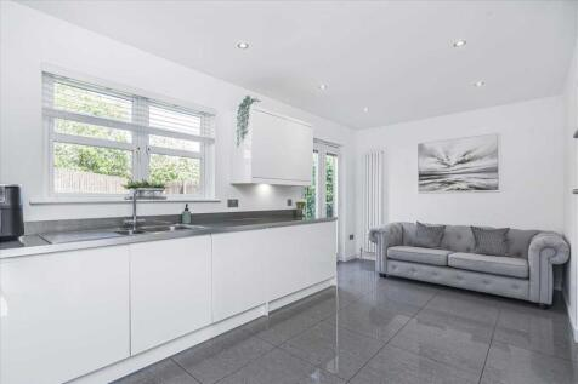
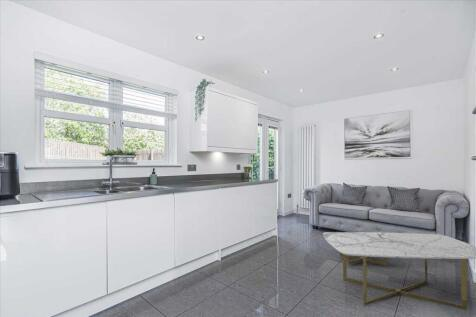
+ coffee table [322,231,476,311]
